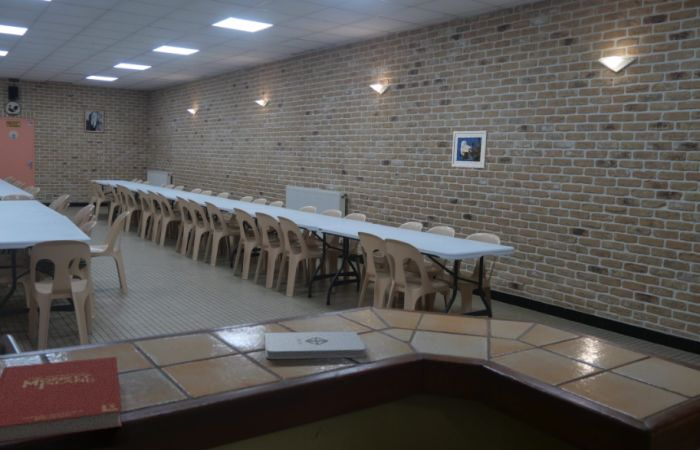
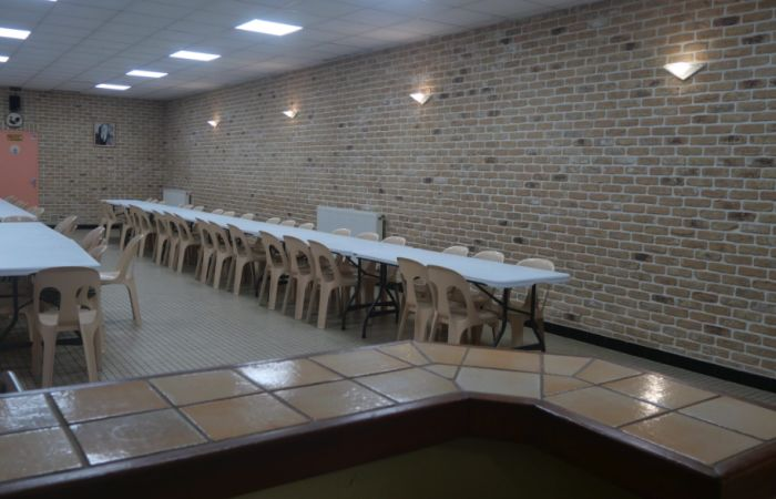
- notepad [263,331,366,360]
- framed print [451,130,489,169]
- book [0,356,123,444]
